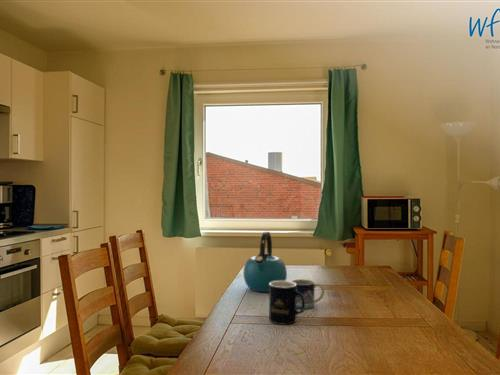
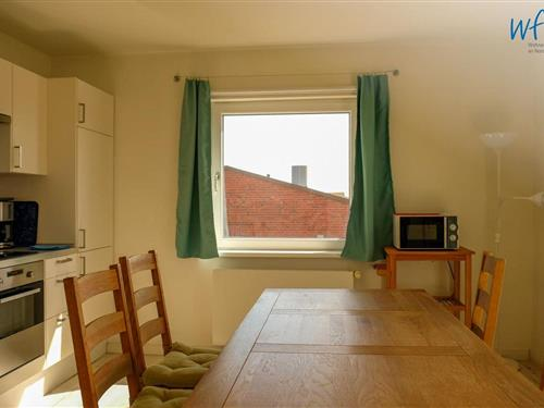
- mug [268,280,305,325]
- kettle [242,231,288,293]
- mug [290,278,325,310]
